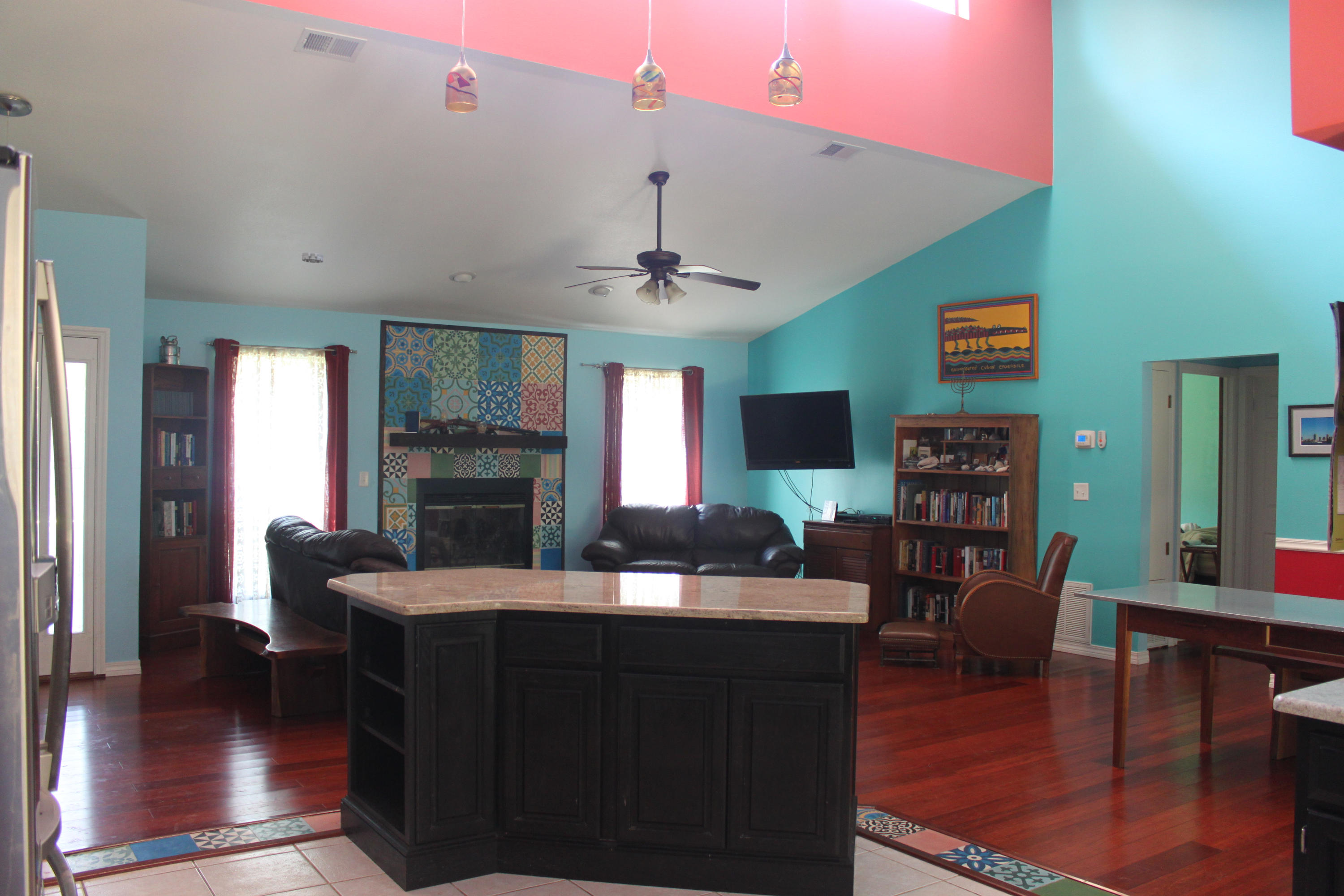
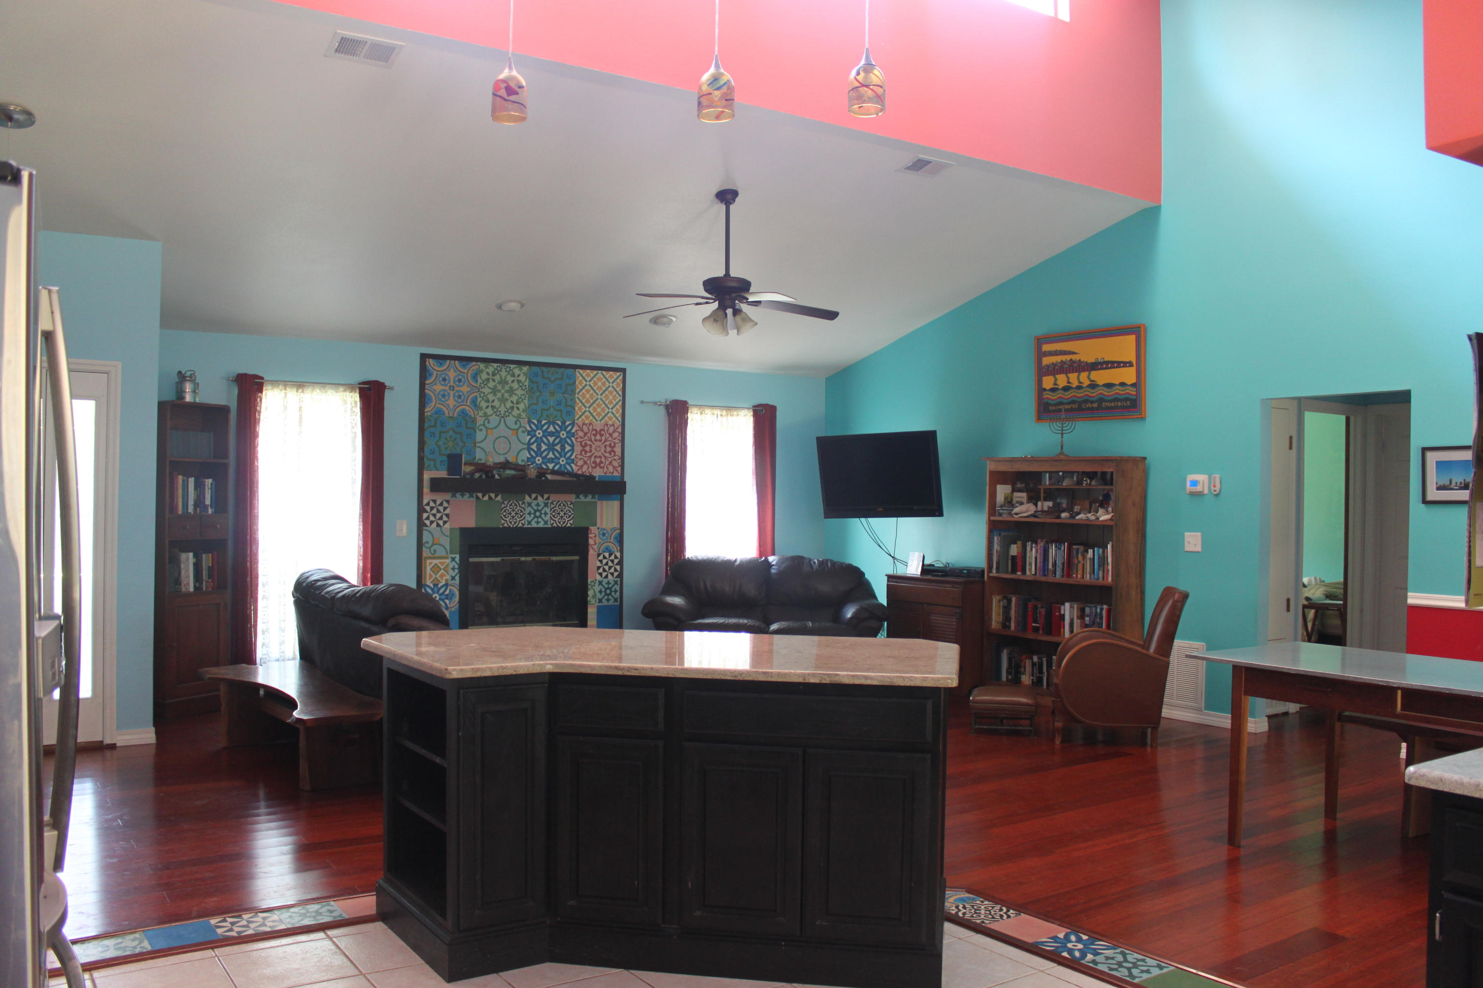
- smoke detector [302,252,324,263]
